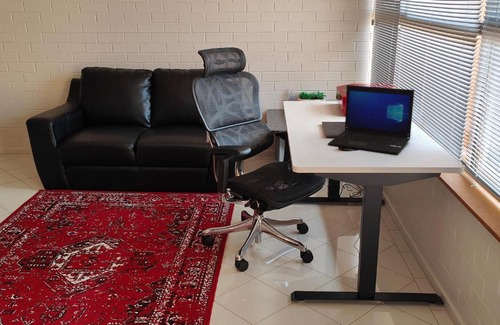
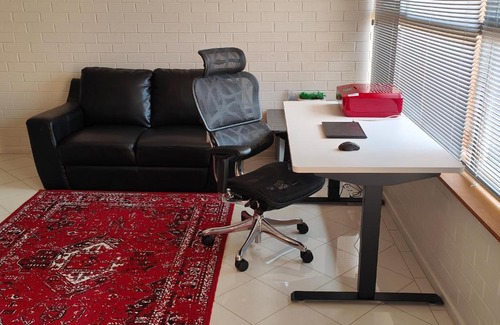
- laptop [327,84,415,155]
